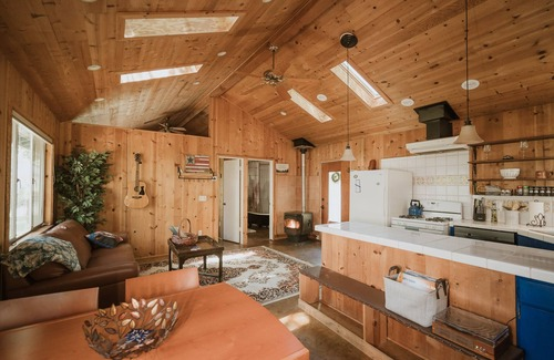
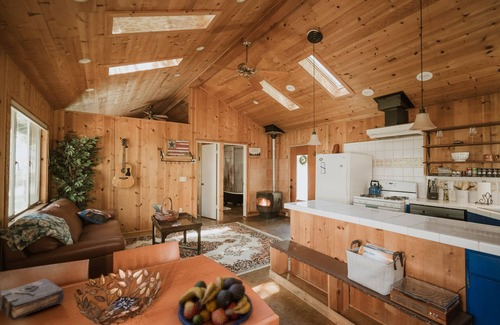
+ fruit bowl [178,275,253,325]
+ book [0,277,65,322]
